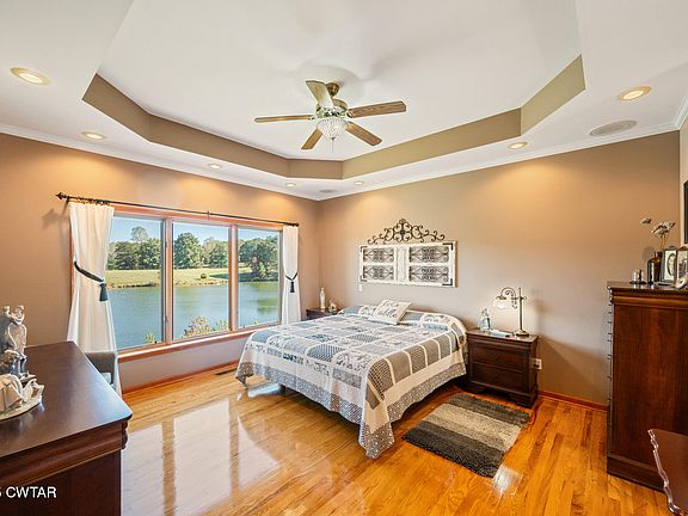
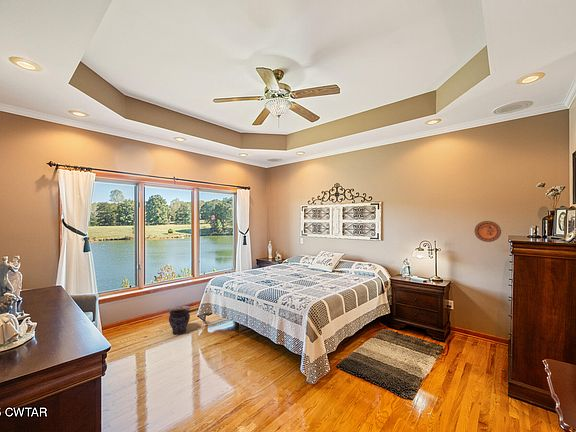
+ vase [167,305,191,336]
+ decorative plate [474,220,502,243]
